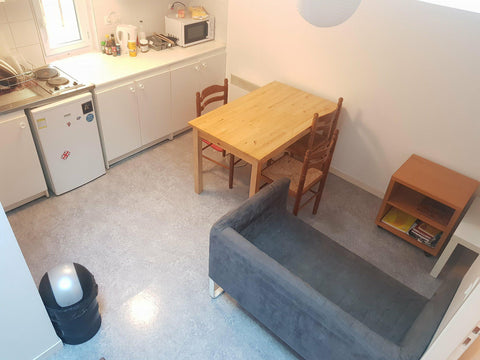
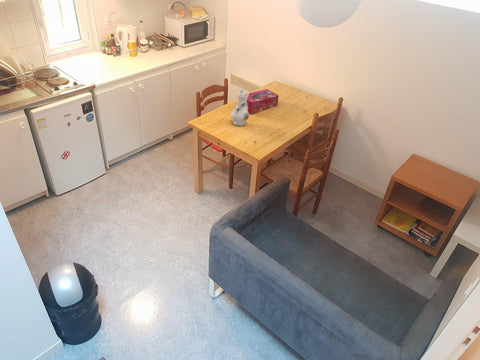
+ chinaware [230,87,250,126]
+ tissue box [244,88,280,115]
